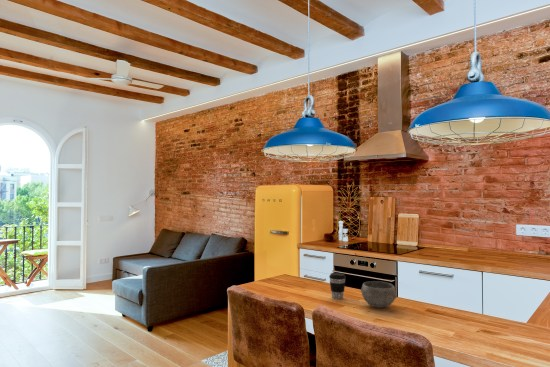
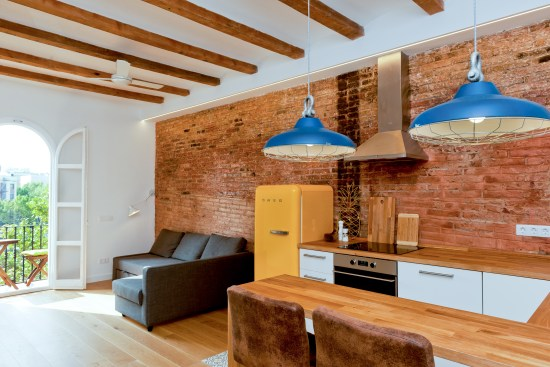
- bowl [360,280,398,309]
- coffee cup [328,272,347,300]
